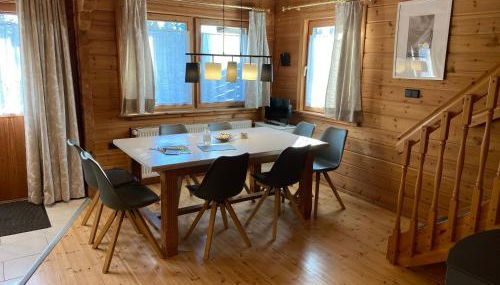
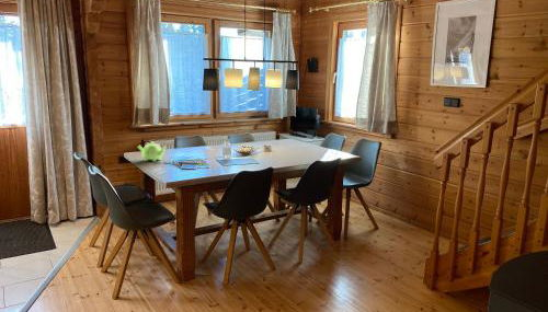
+ teapot [136,141,167,162]
